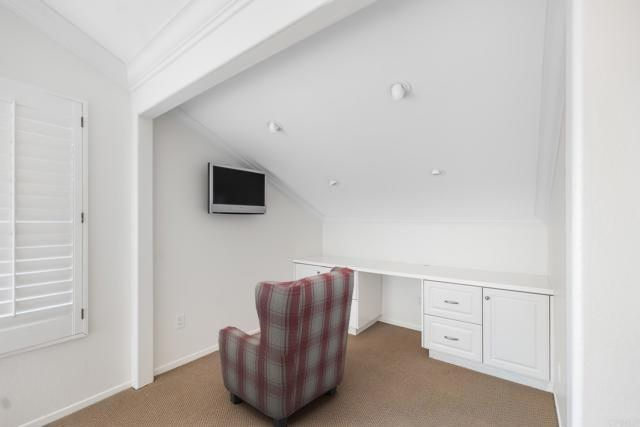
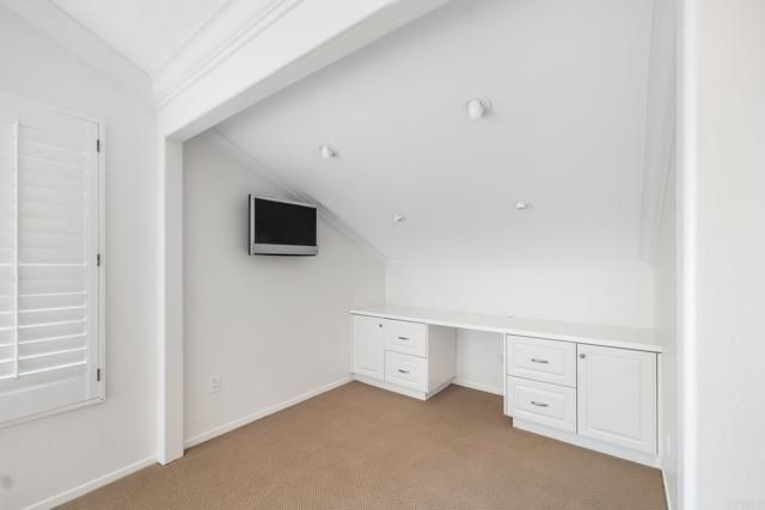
- armchair [217,266,355,427]
